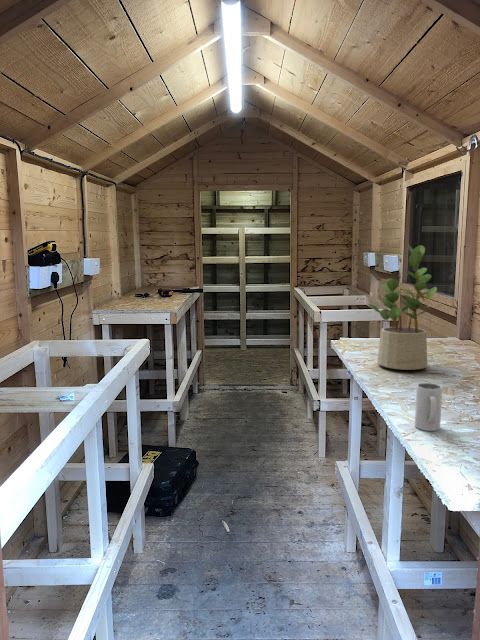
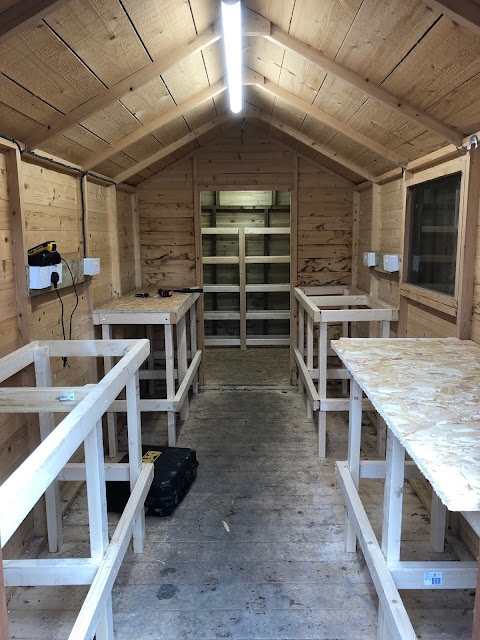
- mug [414,382,443,432]
- potted plant [367,243,438,371]
